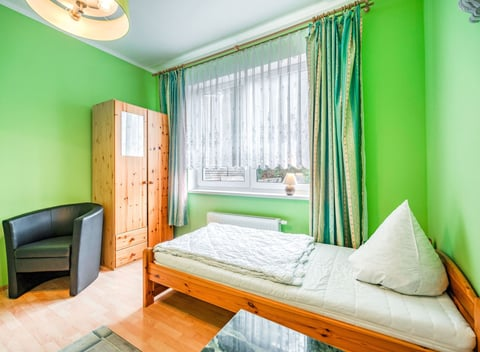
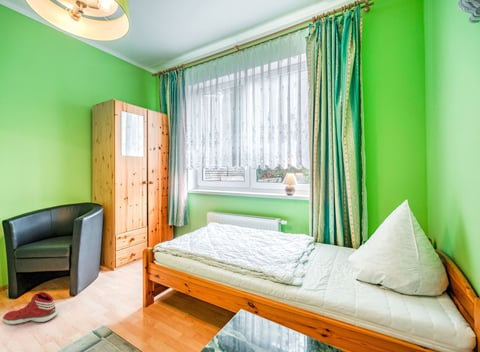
+ sneaker [2,291,58,326]
